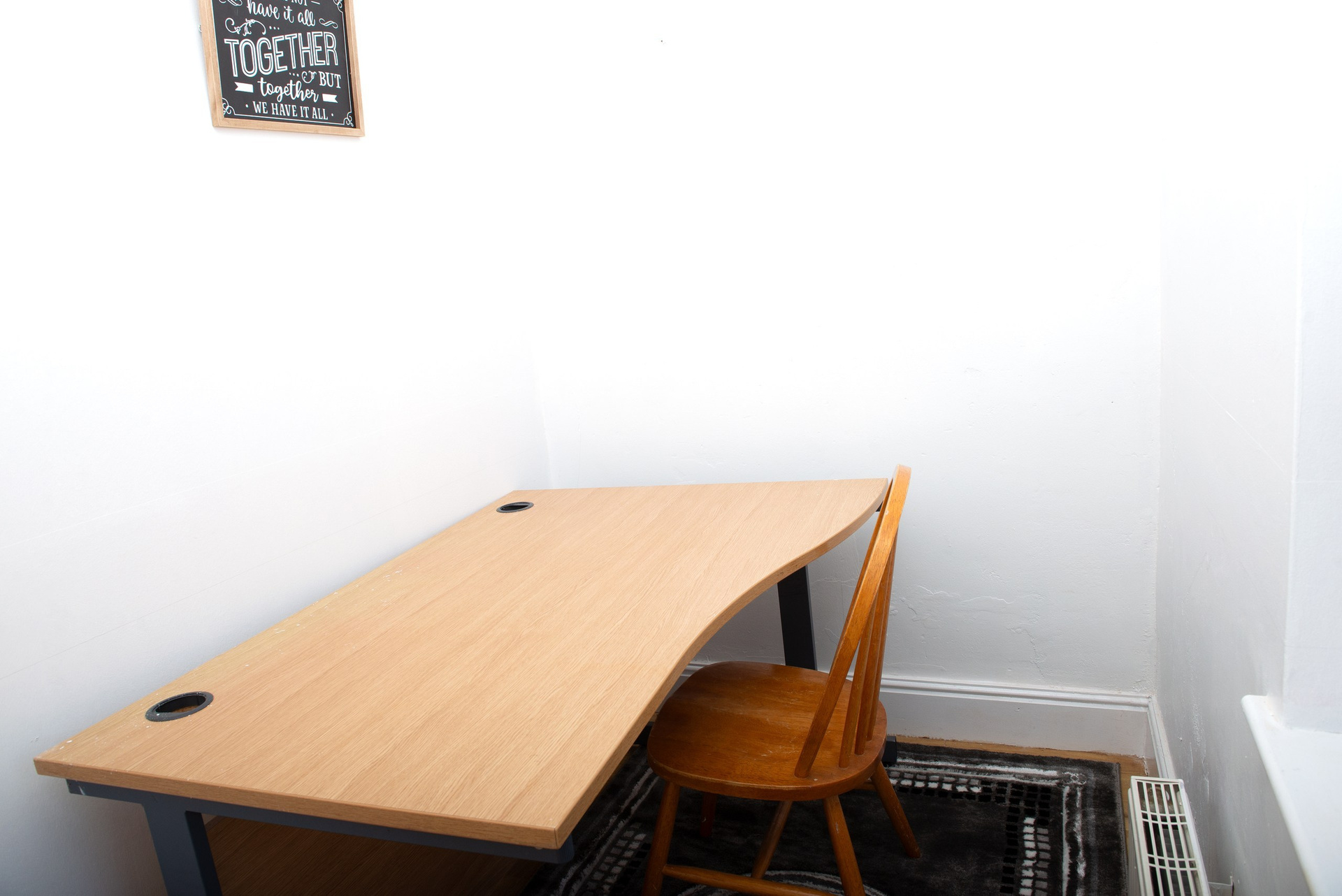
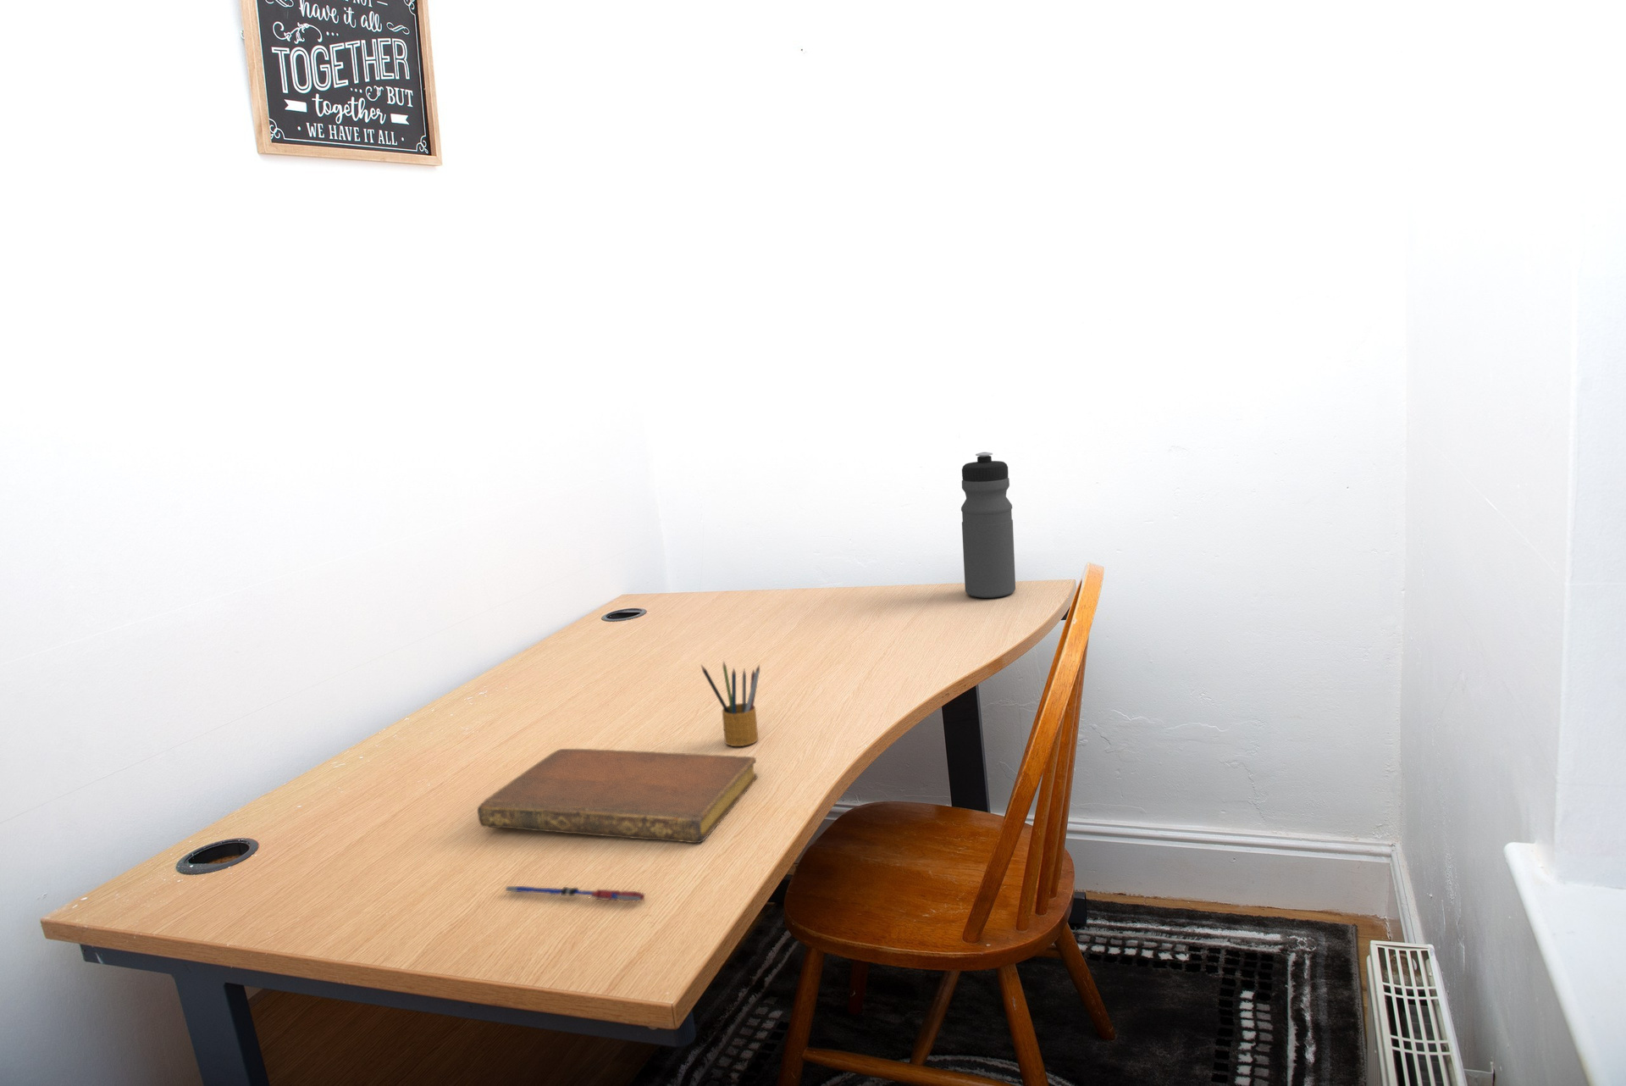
+ notebook [477,748,758,844]
+ pencil box [700,659,761,747]
+ water bottle [961,452,1017,599]
+ pen [503,885,646,902]
